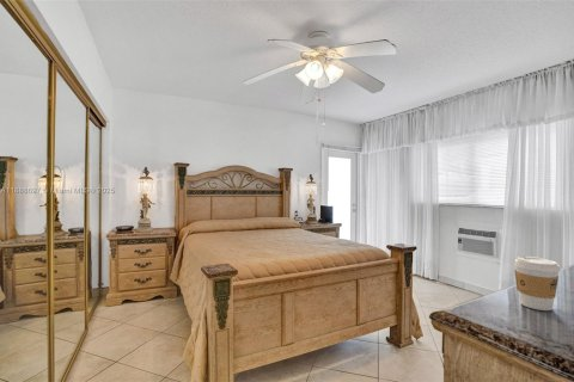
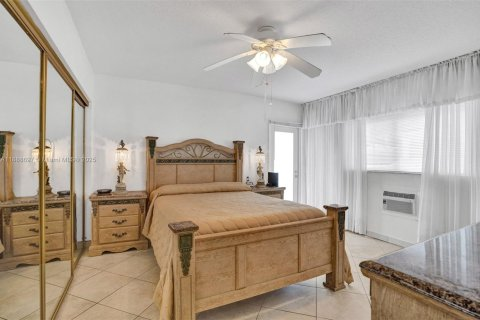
- coffee cup [513,255,561,312]
